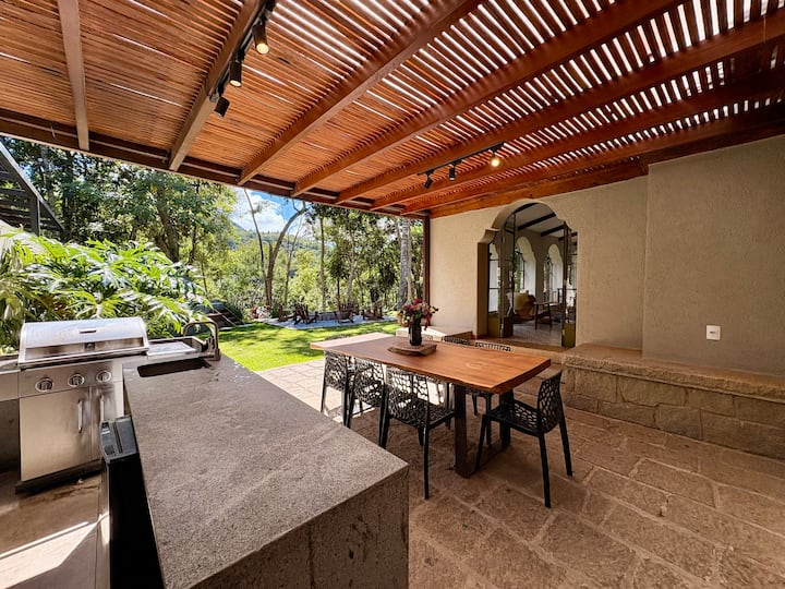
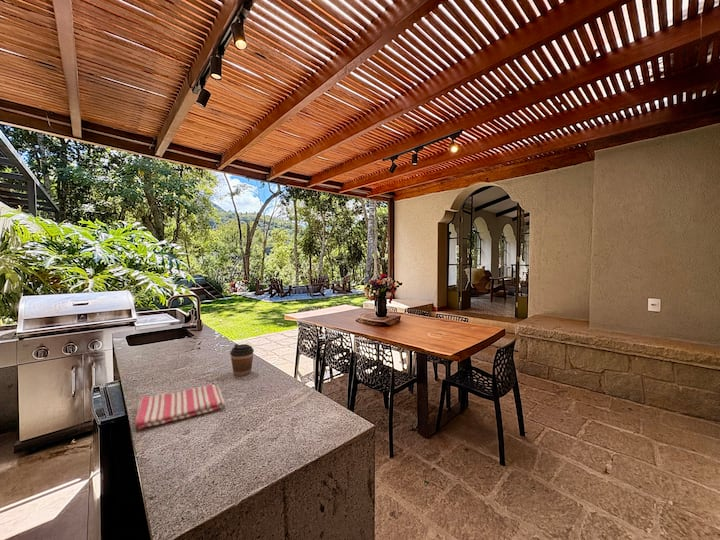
+ dish towel [134,384,226,430]
+ coffee cup [229,343,255,377]
